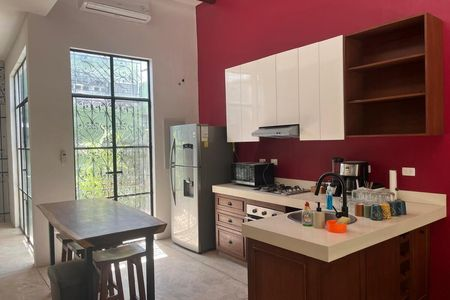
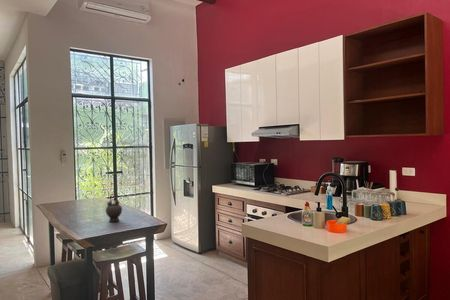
+ teapot [105,193,123,222]
